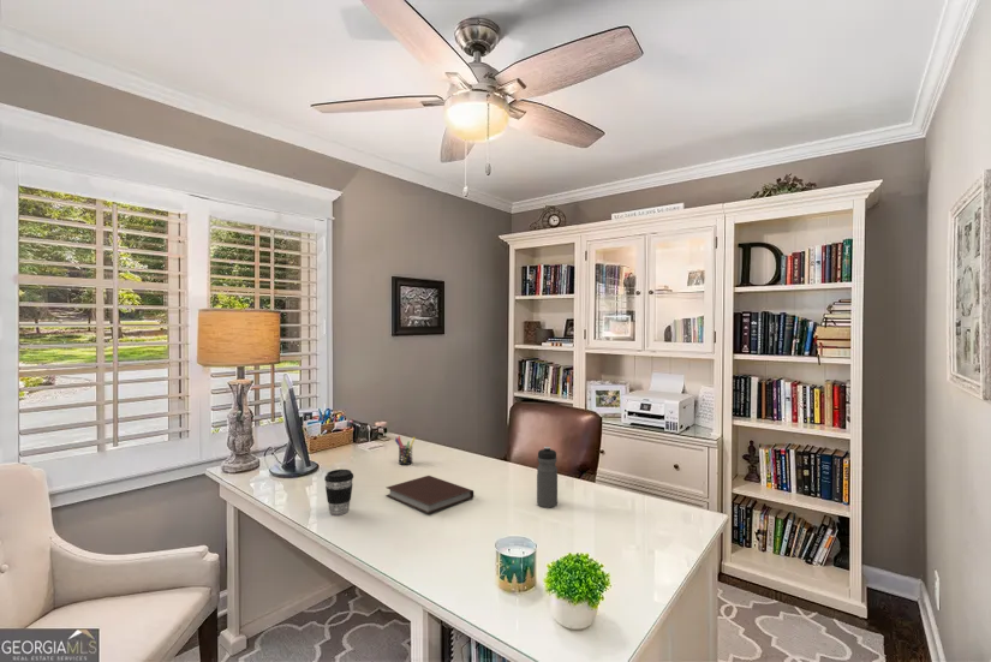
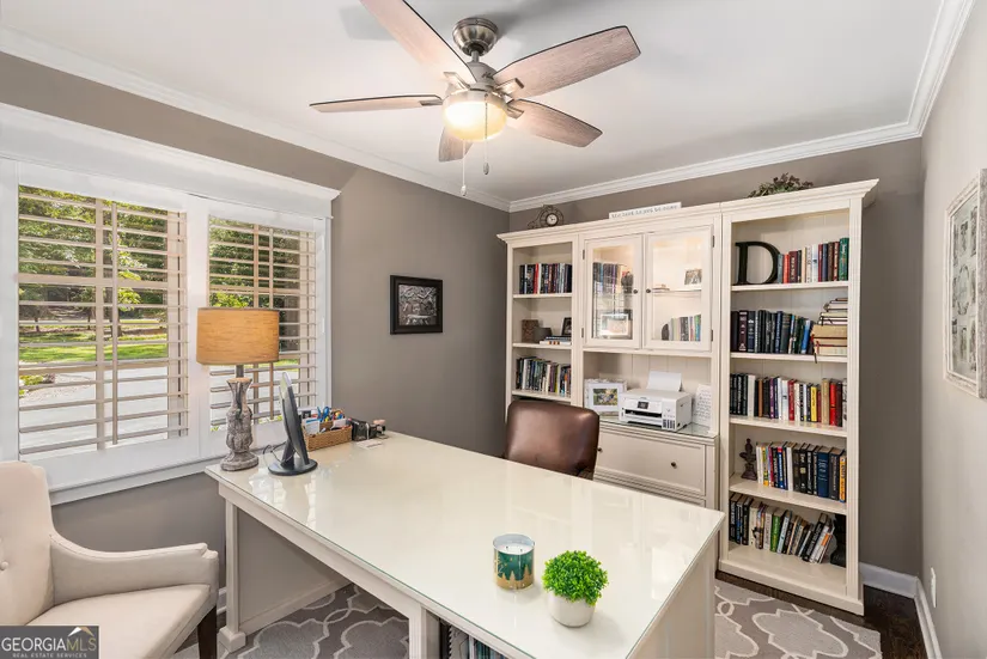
- coffee cup [323,469,354,515]
- pen holder [394,435,417,466]
- notebook [384,475,474,515]
- water bottle [536,446,559,508]
